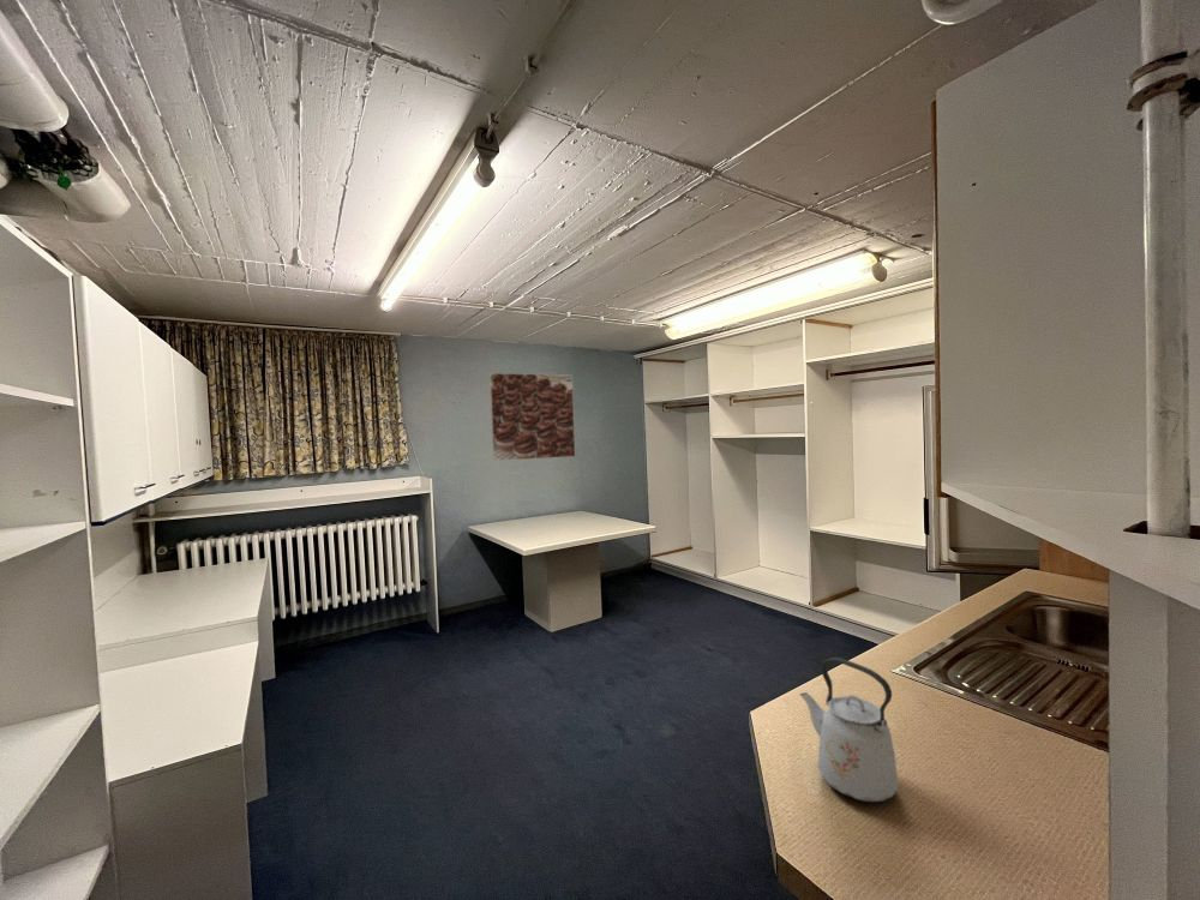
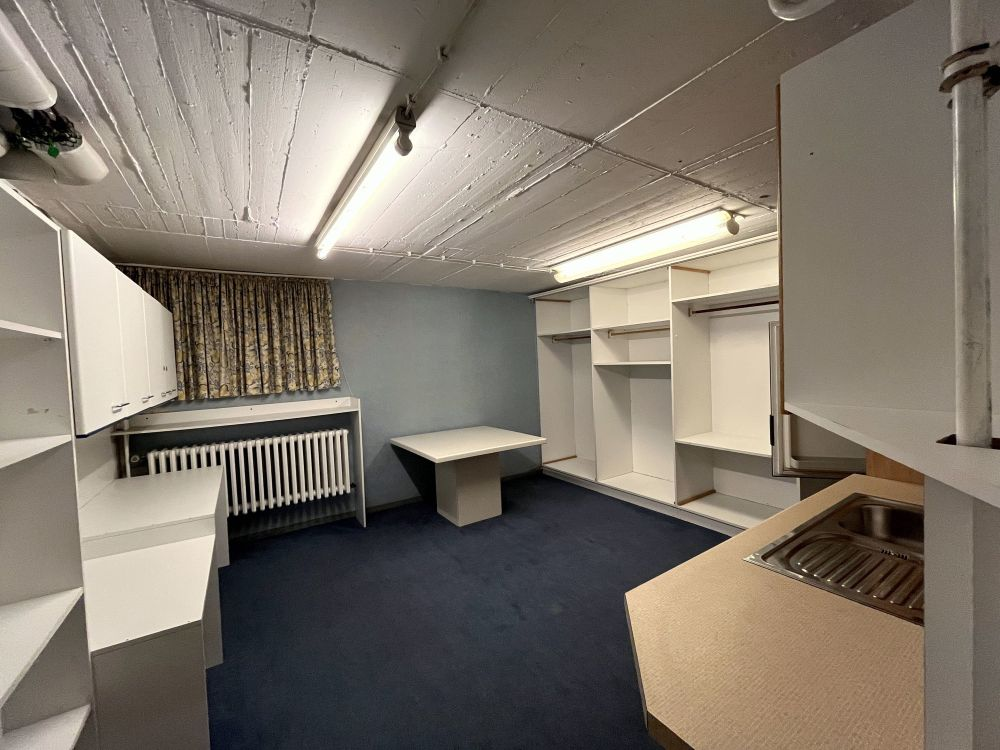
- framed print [488,372,577,462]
- kettle [799,656,900,803]
